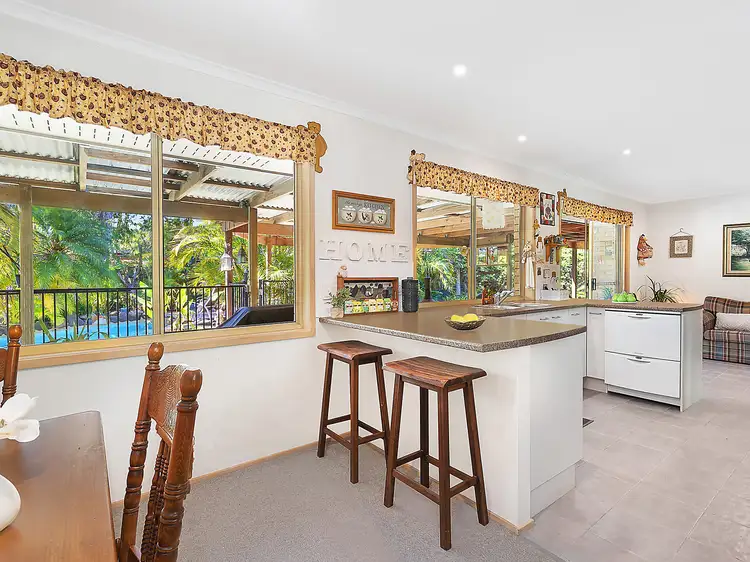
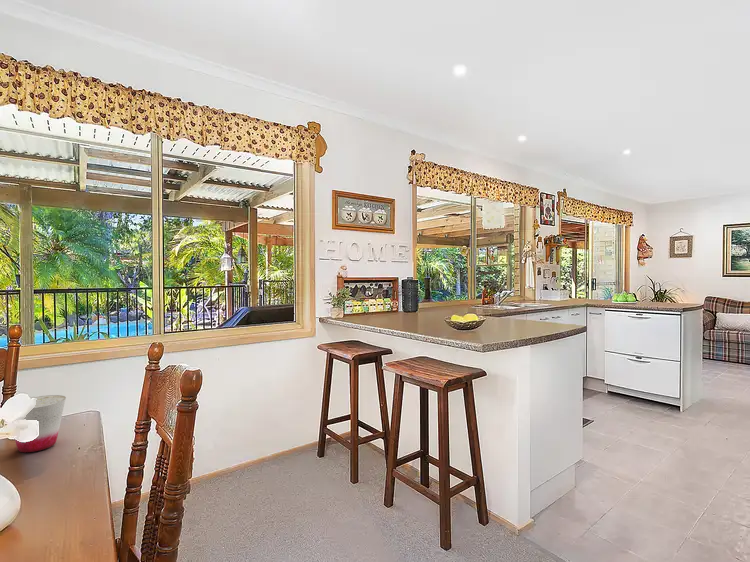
+ cup [14,394,67,453]
